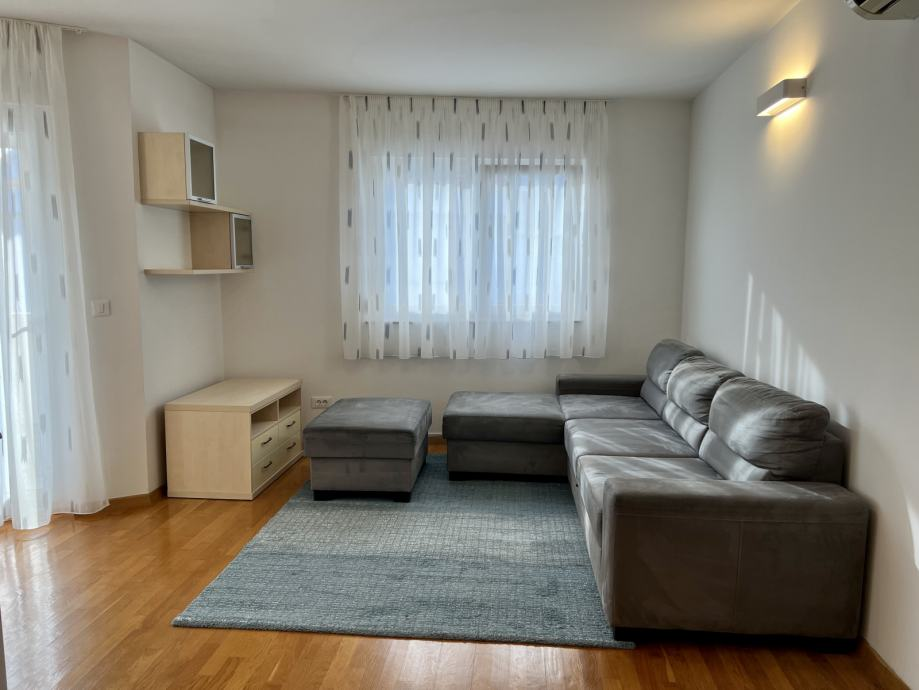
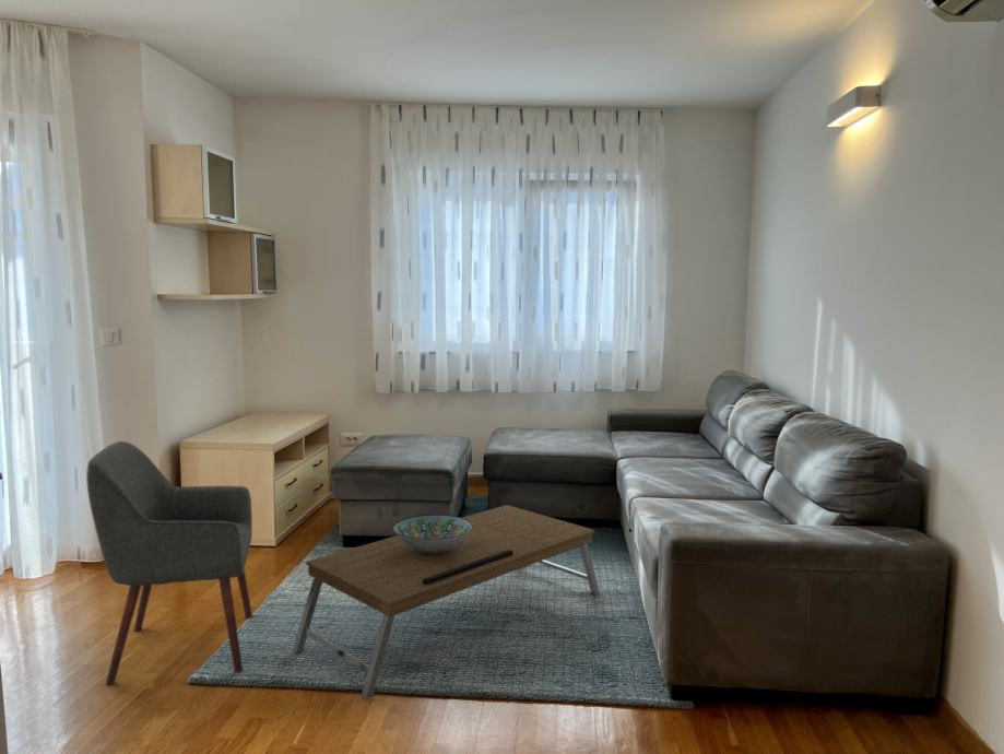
+ decorative bowl [392,514,472,553]
+ chair [85,440,253,685]
+ coffee table [292,504,601,700]
